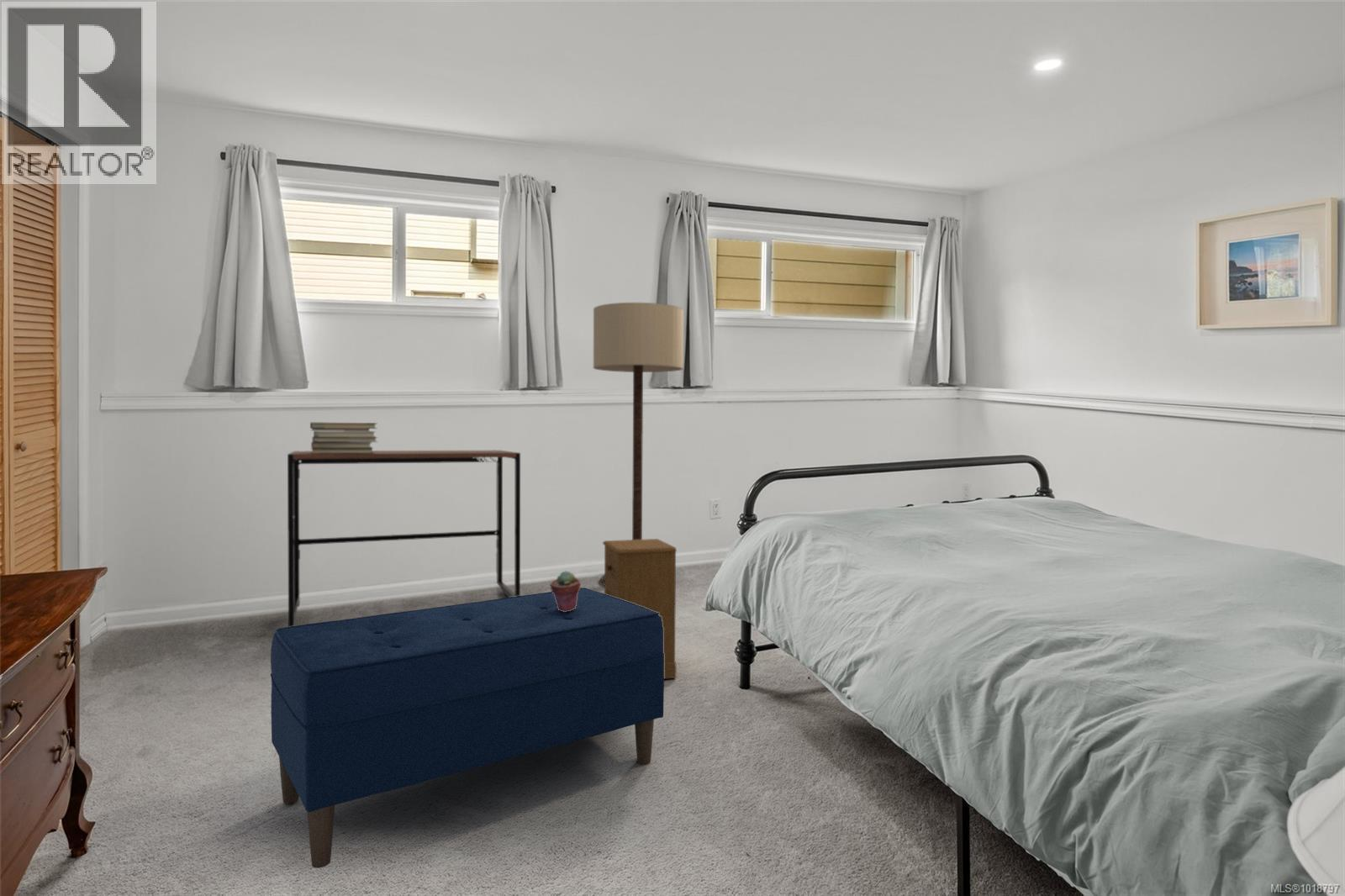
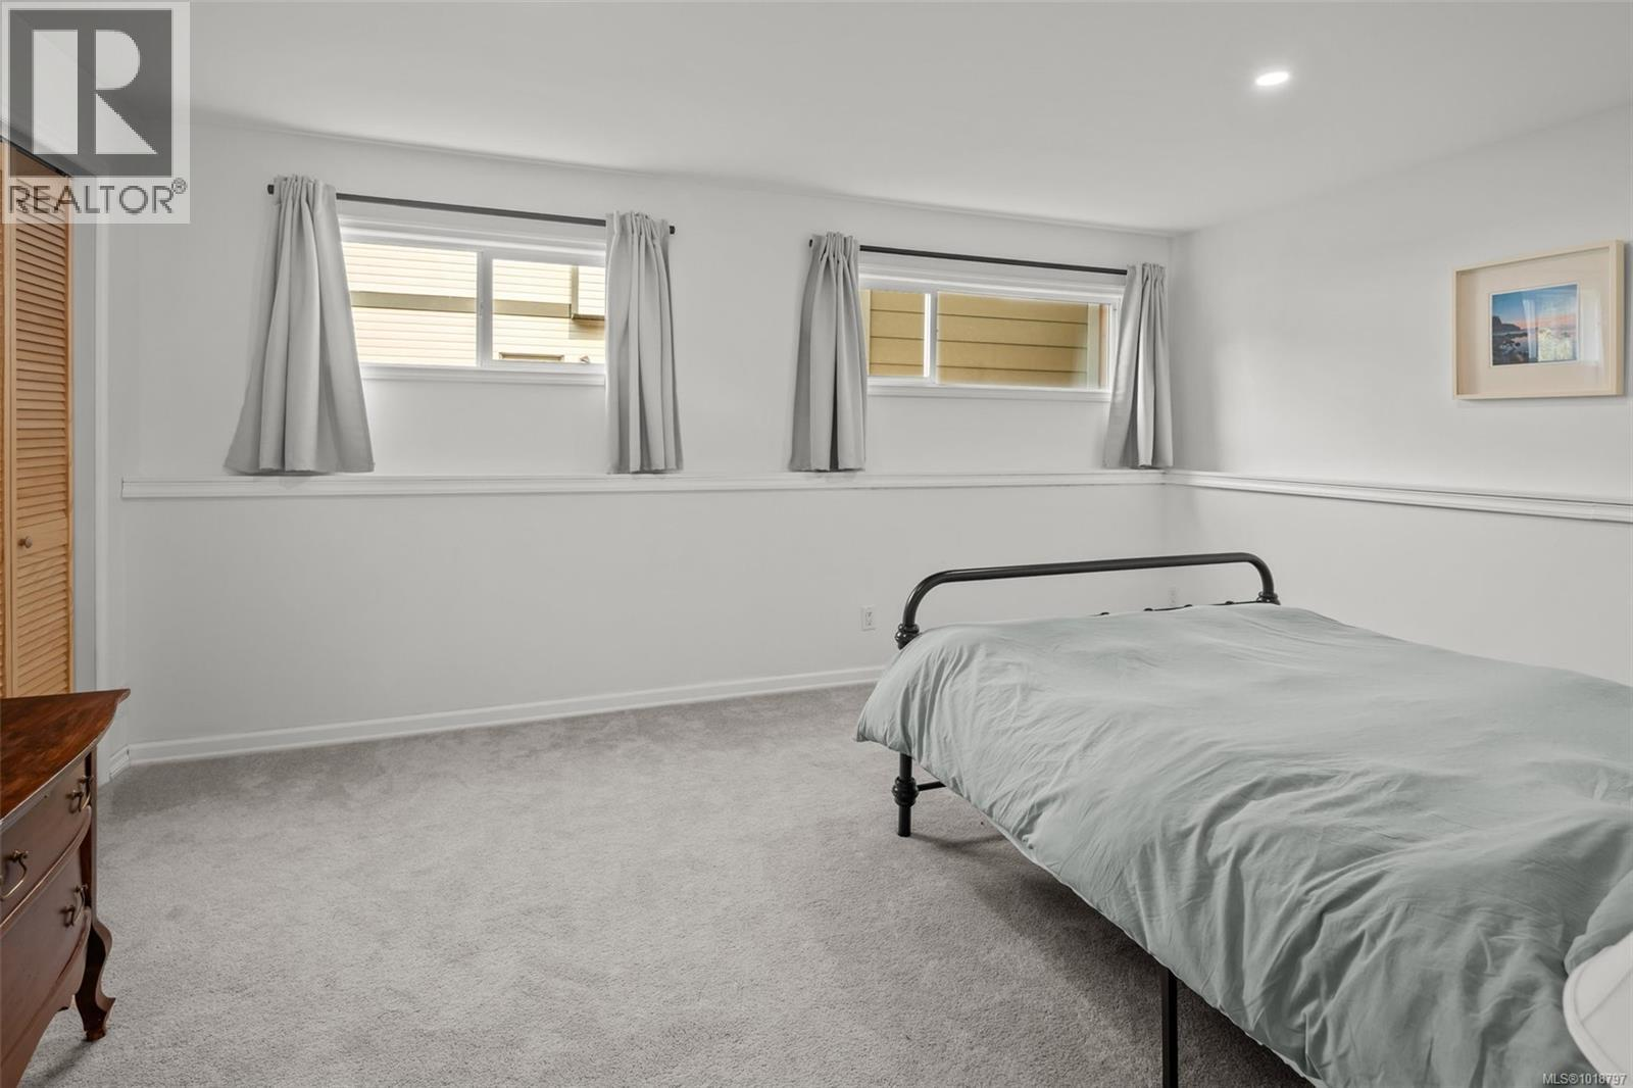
- potted succulent [549,570,581,612]
- desk [287,450,521,627]
- bench [270,587,665,869]
- nightstand [602,538,678,680]
- book stack [309,422,378,454]
- floor lamp [593,302,684,586]
